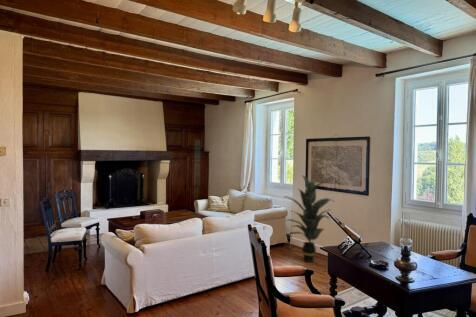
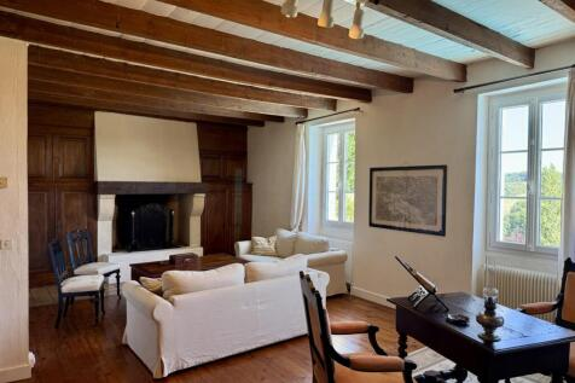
- indoor plant [285,174,336,263]
